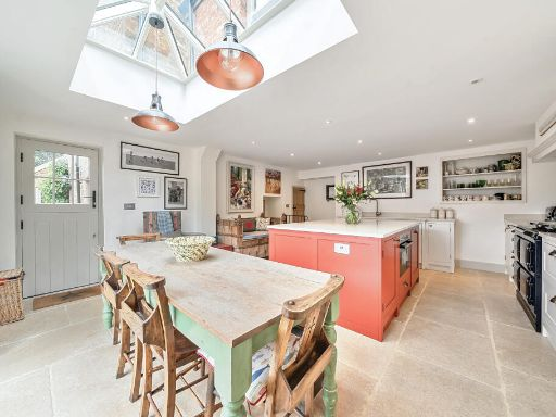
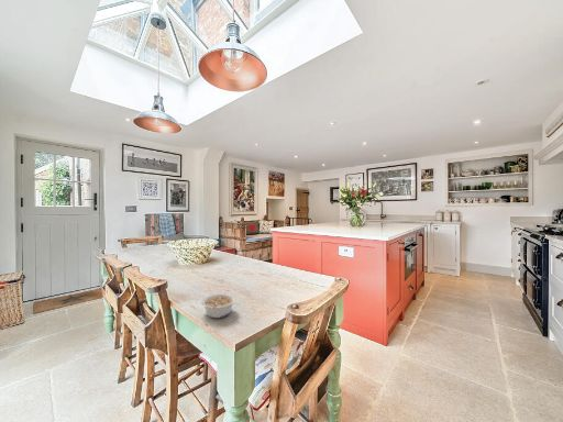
+ legume [200,292,236,319]
